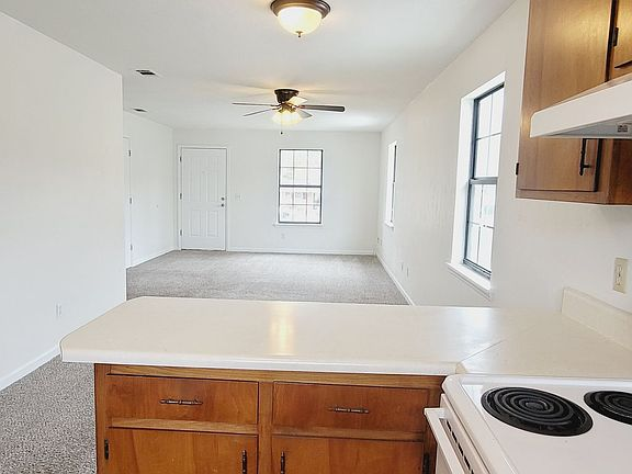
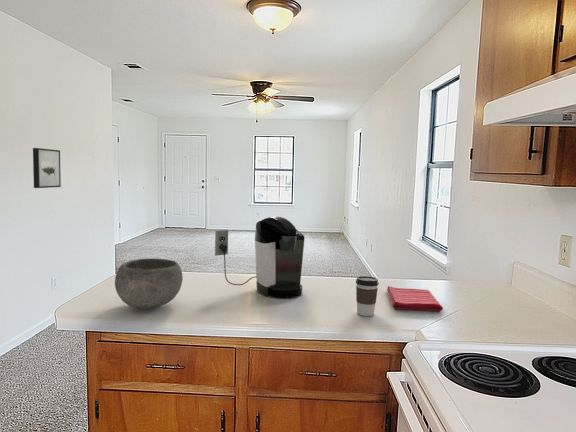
+ bowl [114,258,184,310]
+ dish towel [386,285,444,312]
+ wall art [32,147,62,189]
+ coffee maker [214,216,305,299]
+ coffee cup [355,275,380,317]
